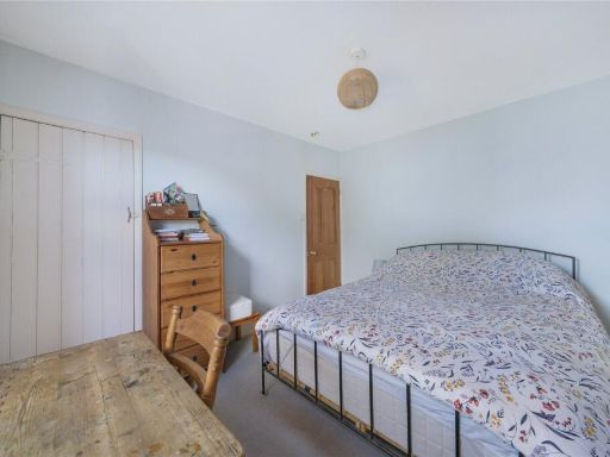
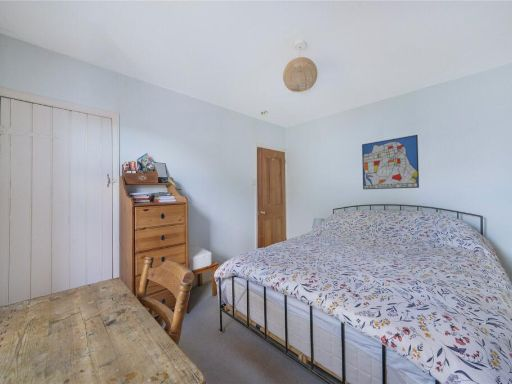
+ wall art [361,134,420,190]
